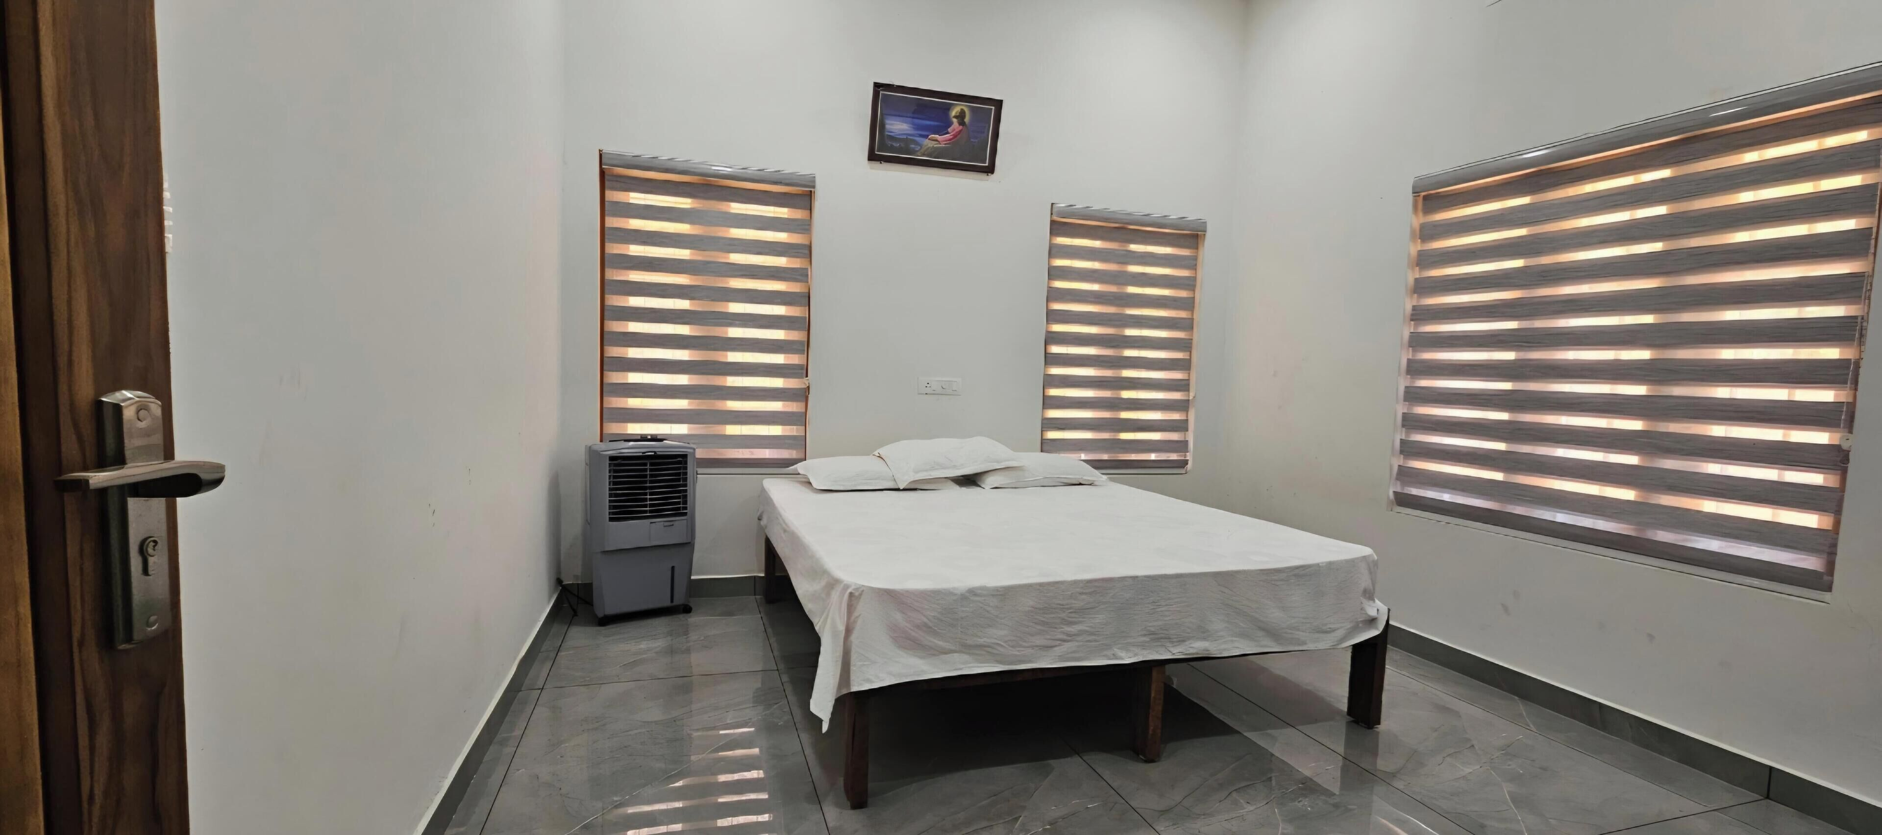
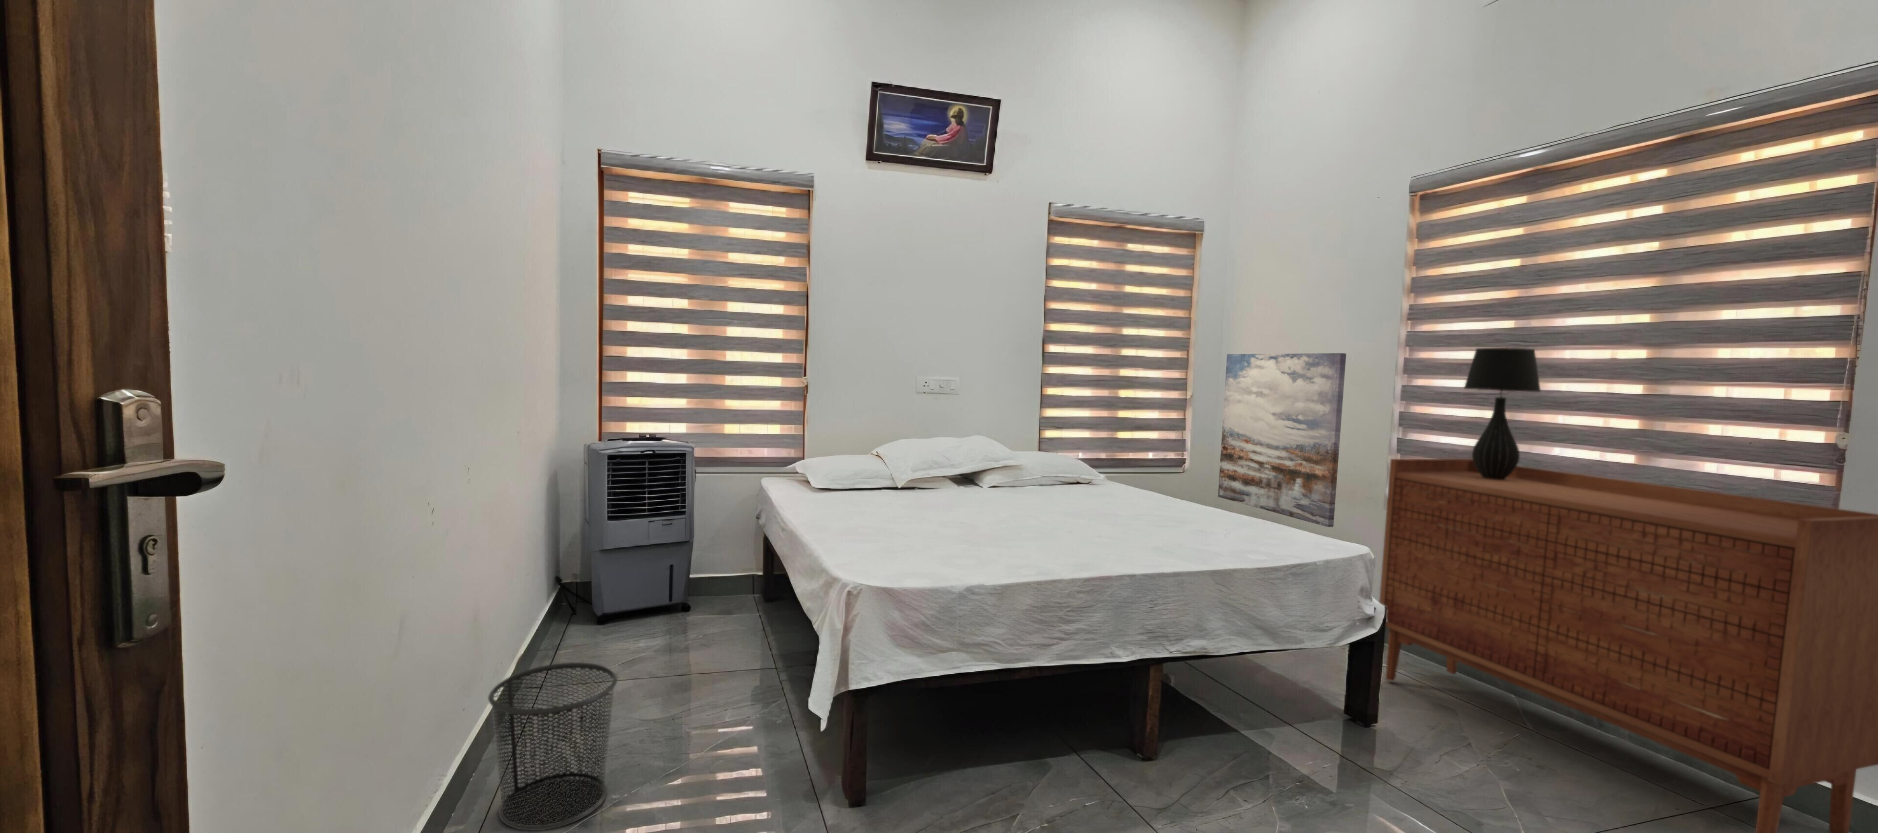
+ waste bin [487,662,618,831]
+ table lamp [1462,347,1541,480]
+ sideboard [1379,458,1878,833]
+ wall art [1217,353,1347,528]
